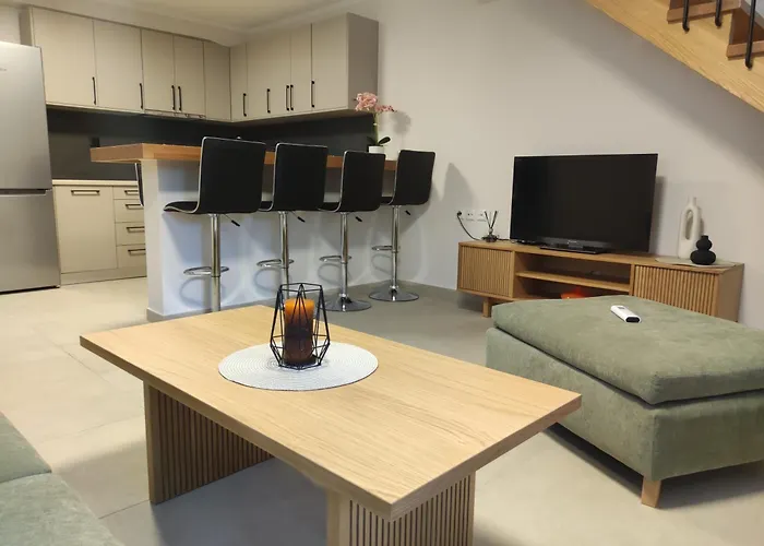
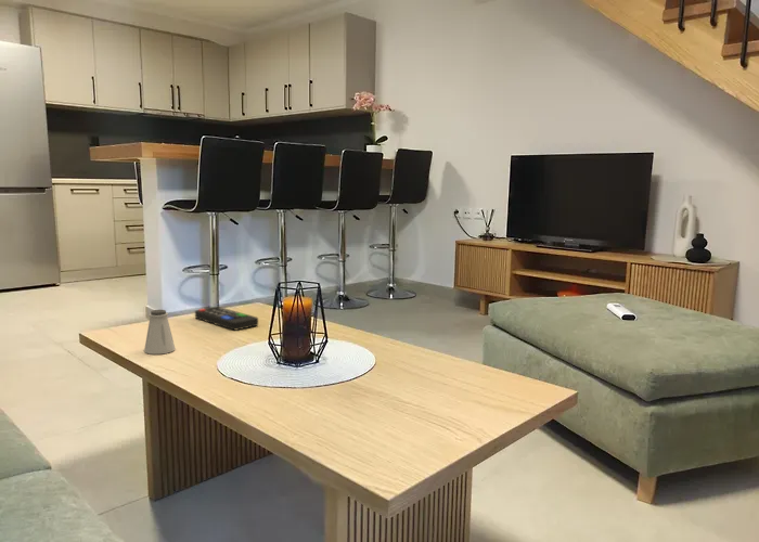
+ saltshaker [143,309,177,356]
+ remote control [194,306,259,331]
